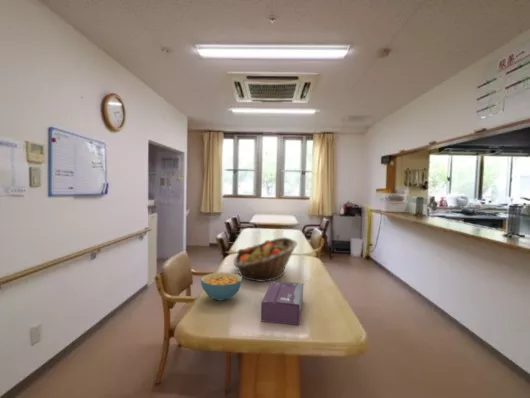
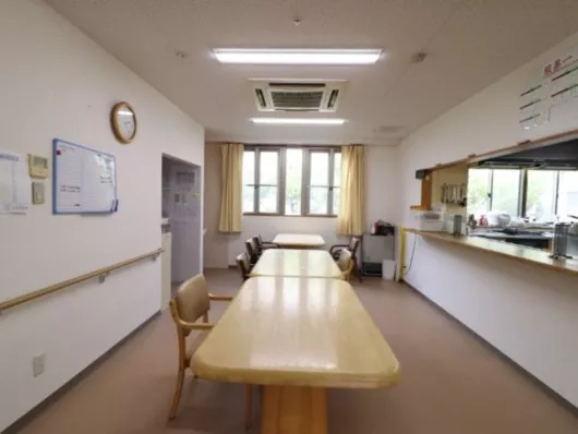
- cereal bowl [200,271,243,302]
- tissue box [260,281,304,326]
- fruit basket [232,236,299,283]
